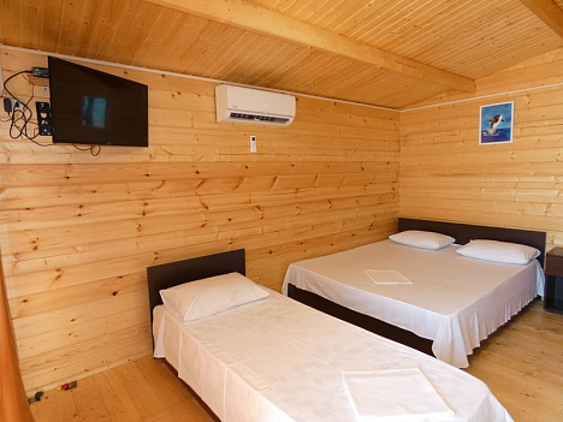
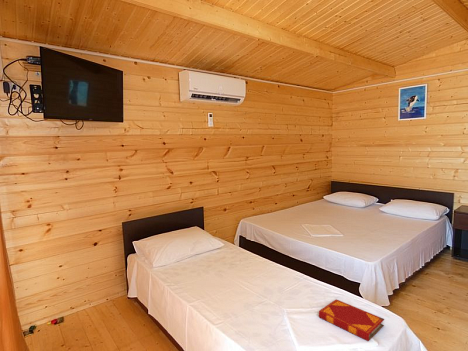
+ hardback book [318,298,385,342]
